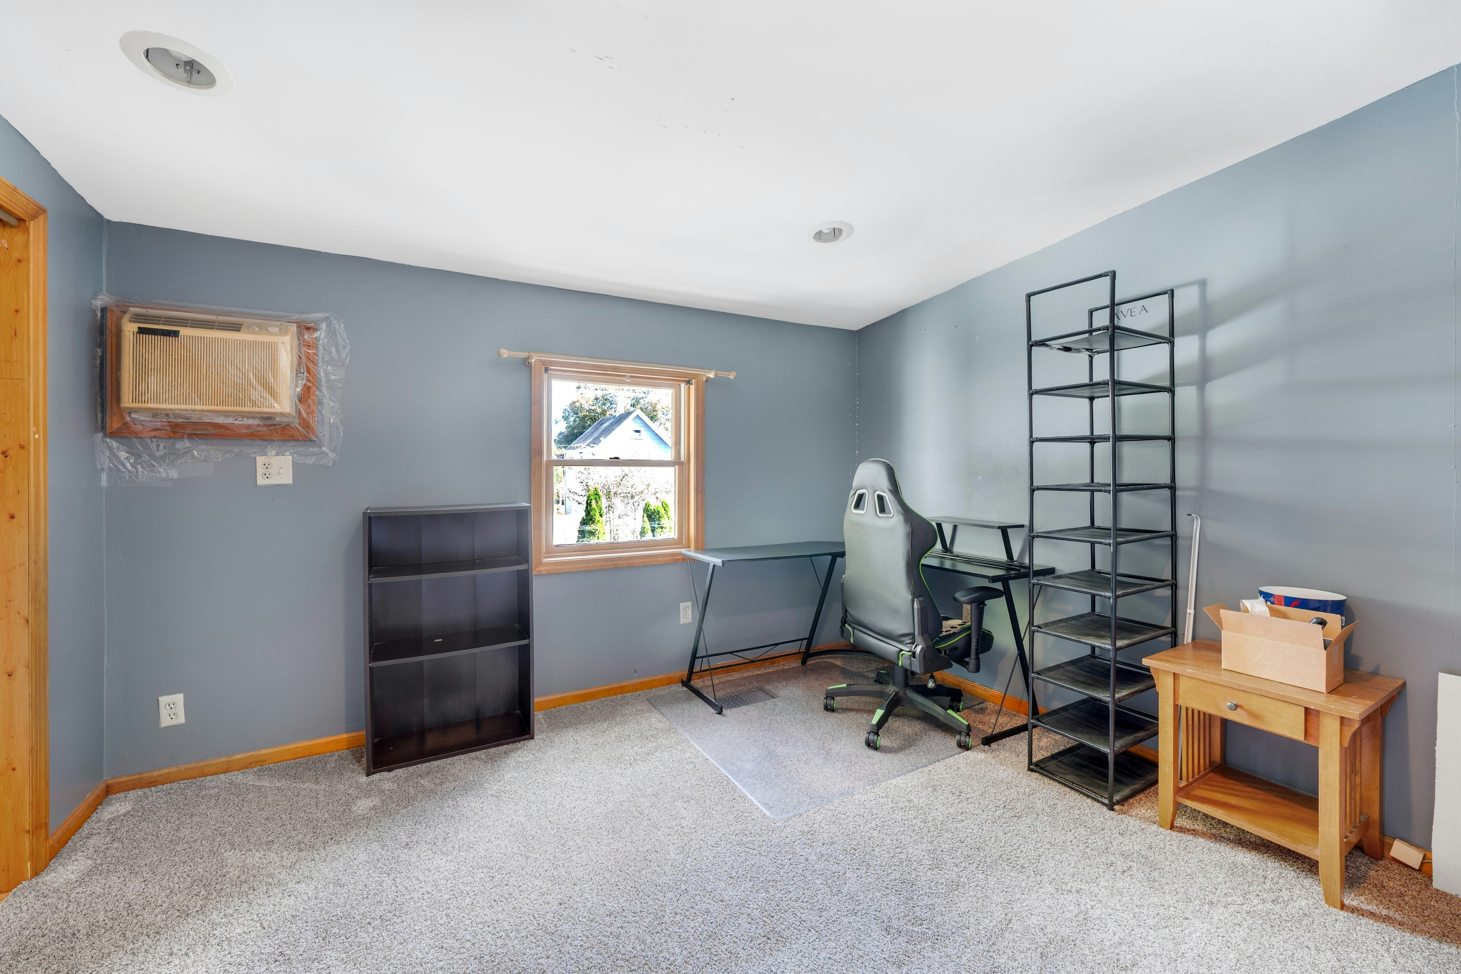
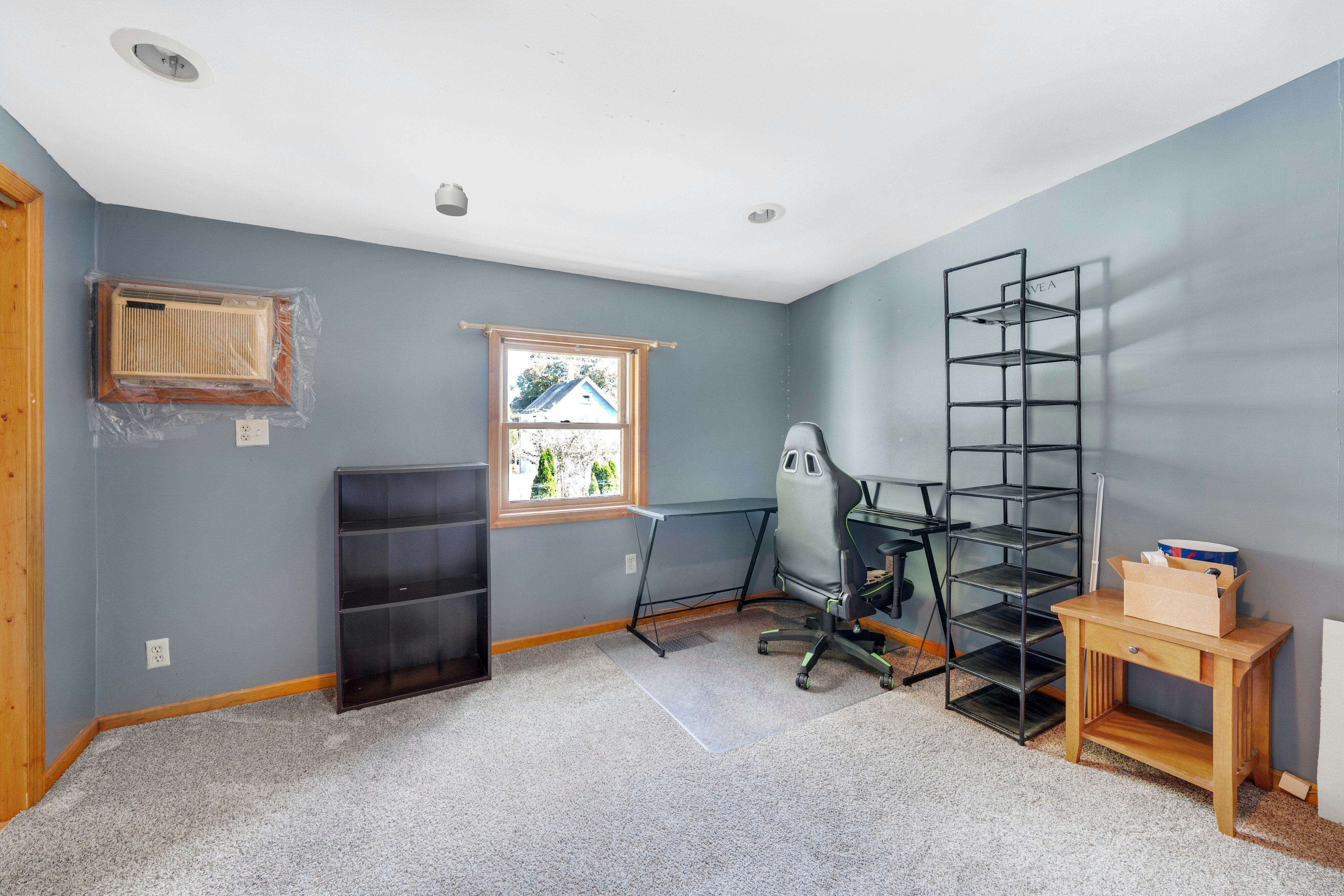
+ smoke detector [434,182,468,217]
